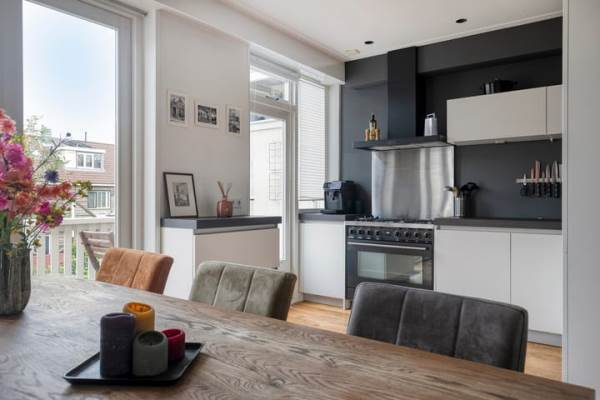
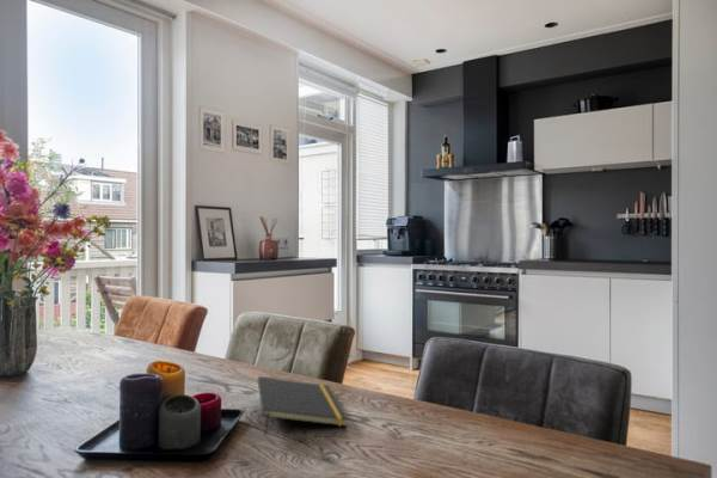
+ notepad [257,375,350,436]
